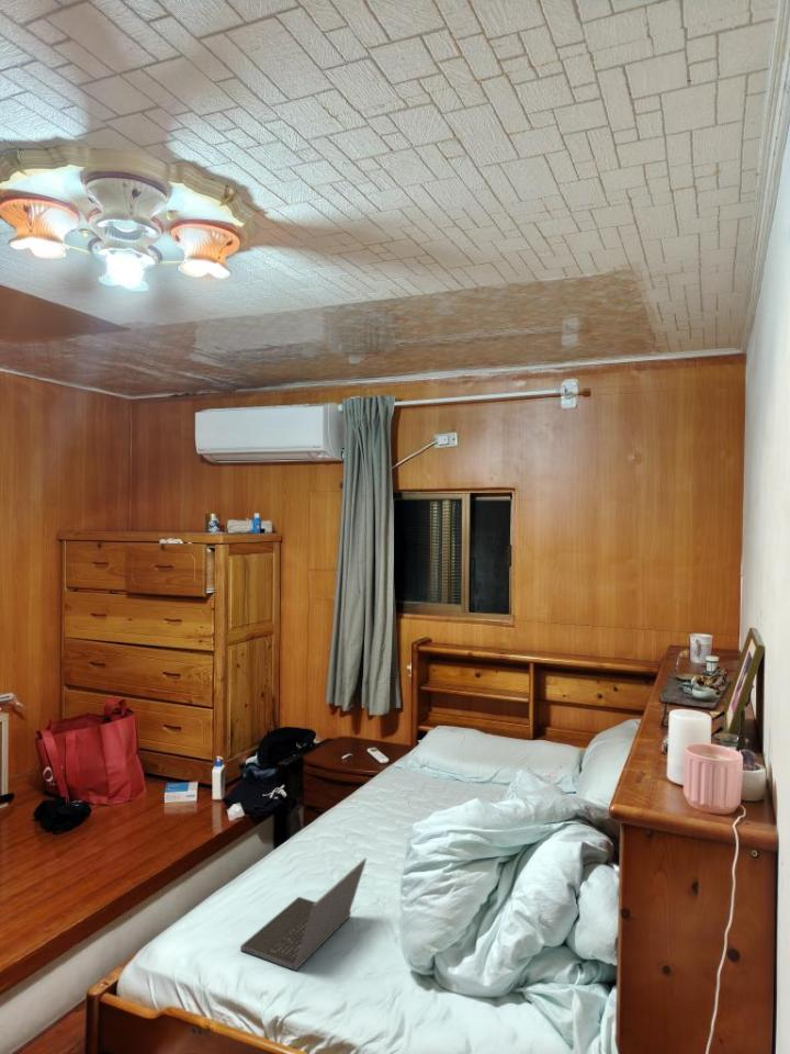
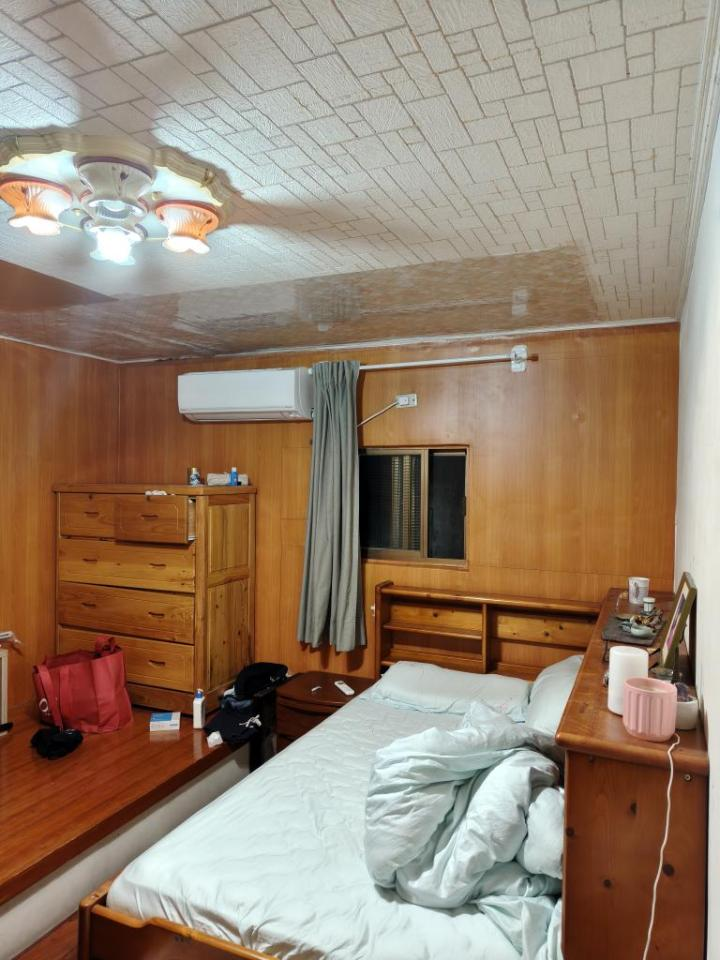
- laptop computer [239,857,368,972]
